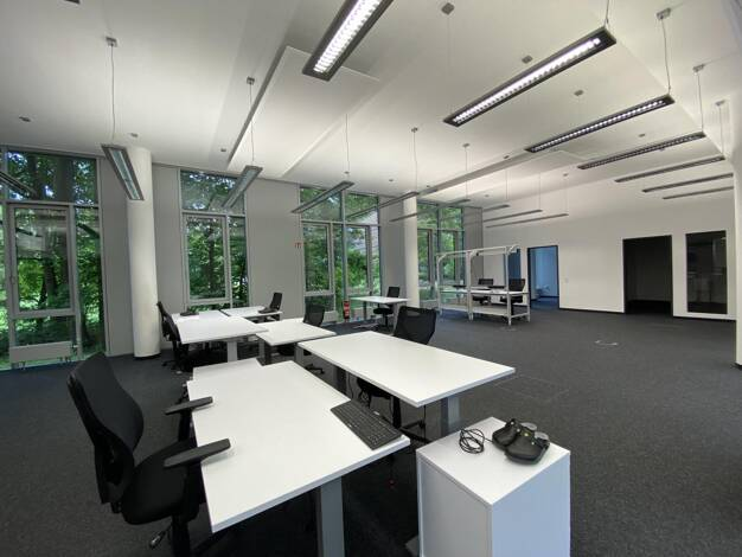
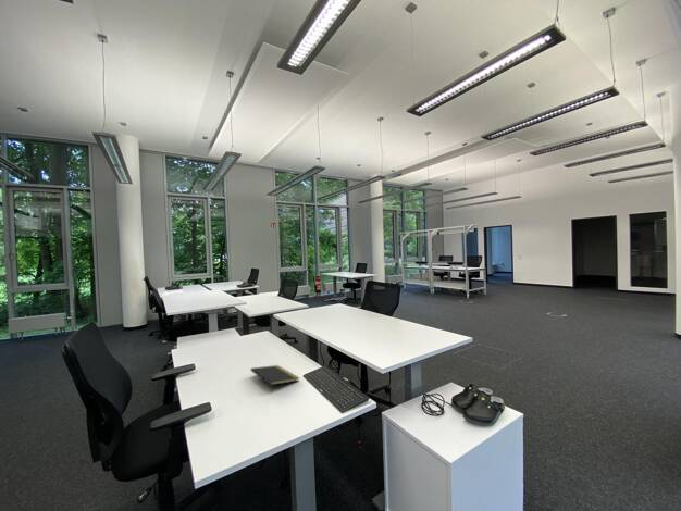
+ notepad [249,364,300,392]
